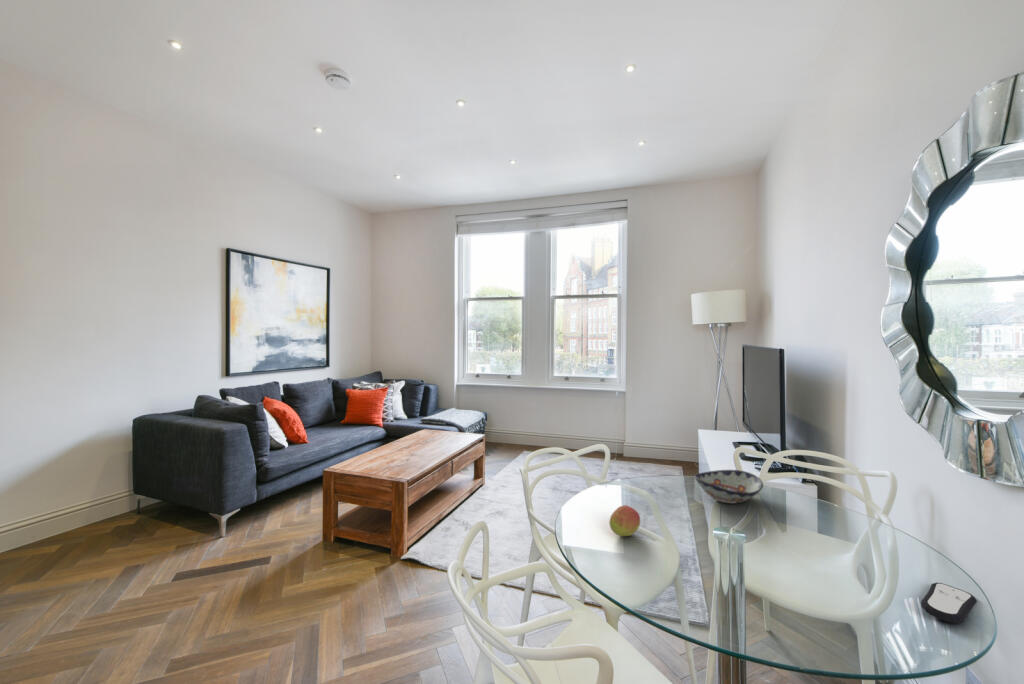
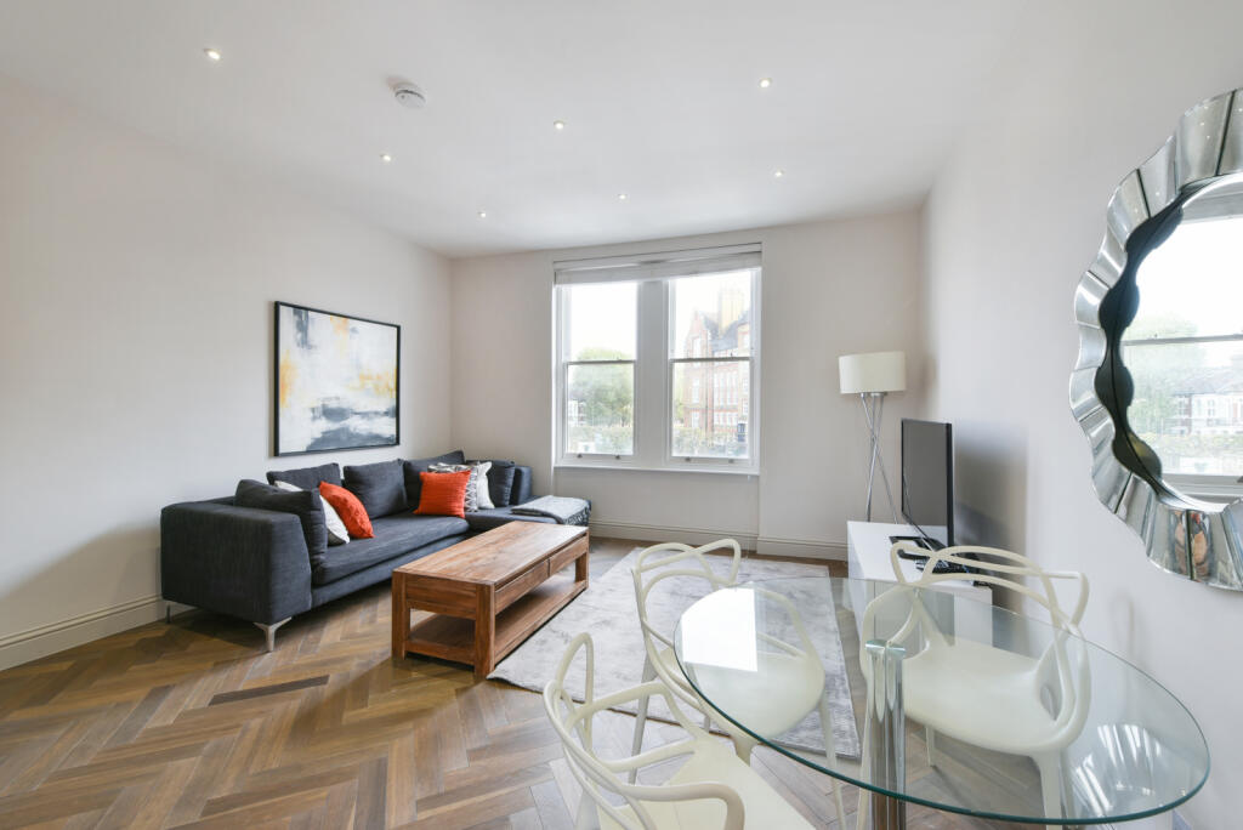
- remote control [920,582,978,625]
- decorative bowl [693,469,764,505]
- fruit [608,504,642,538]
